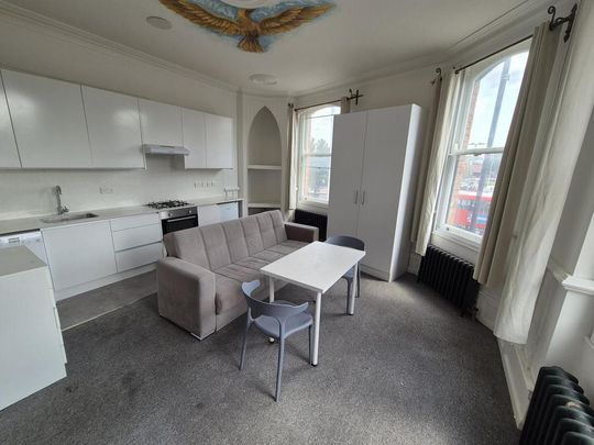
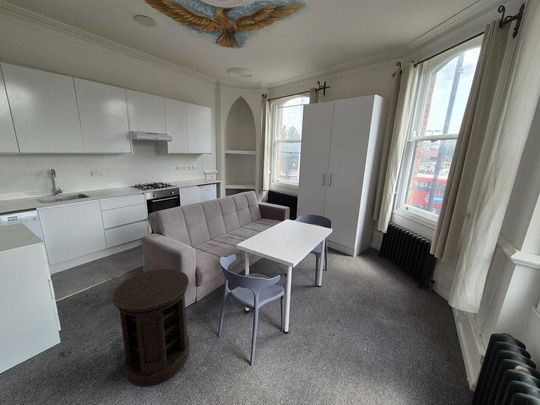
+ side table [111,268,191,388]
